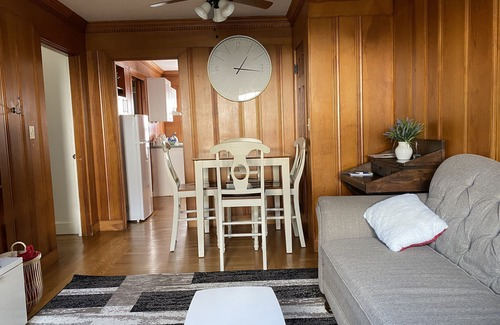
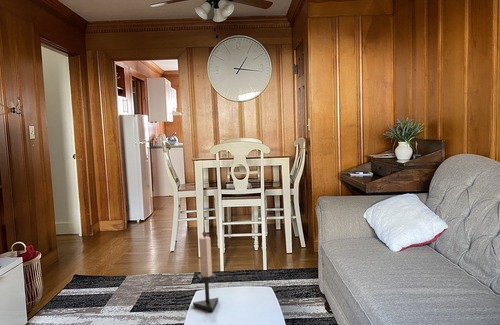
+ candle holder [192,230,219,313]
